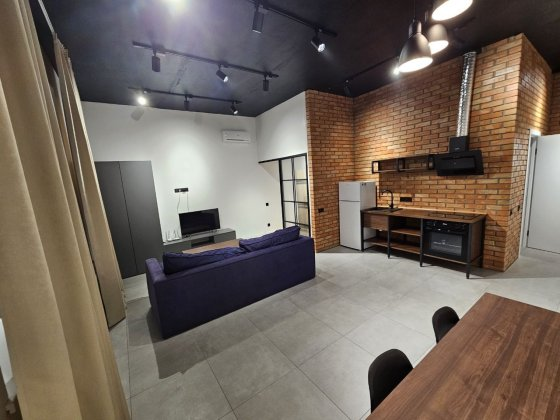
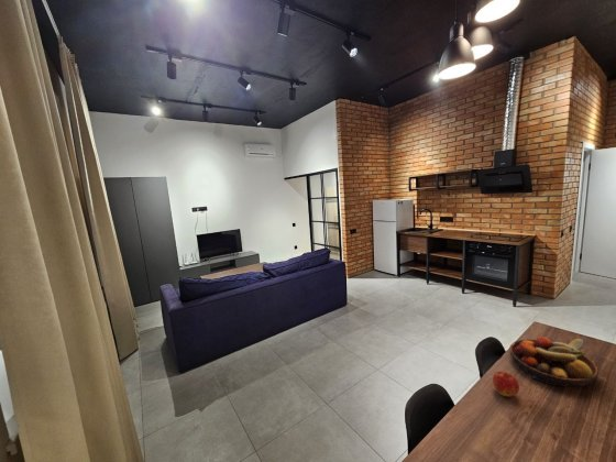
+ fruit bowl [508,336,598,387]
+ apple [492,371,520,398]
